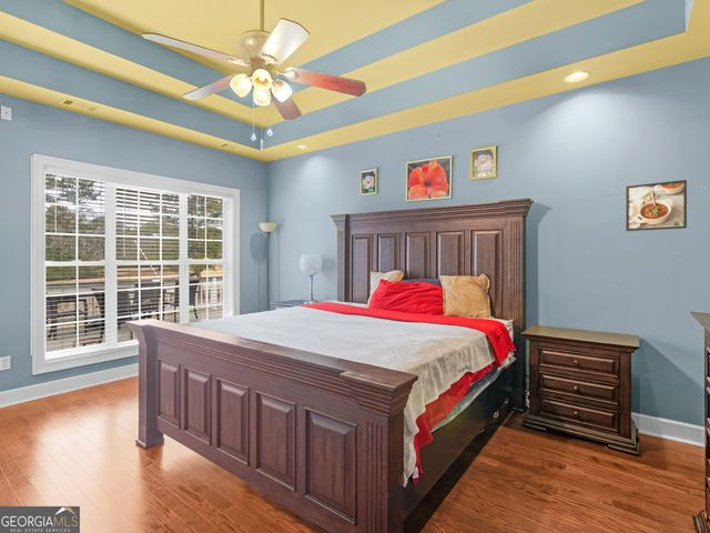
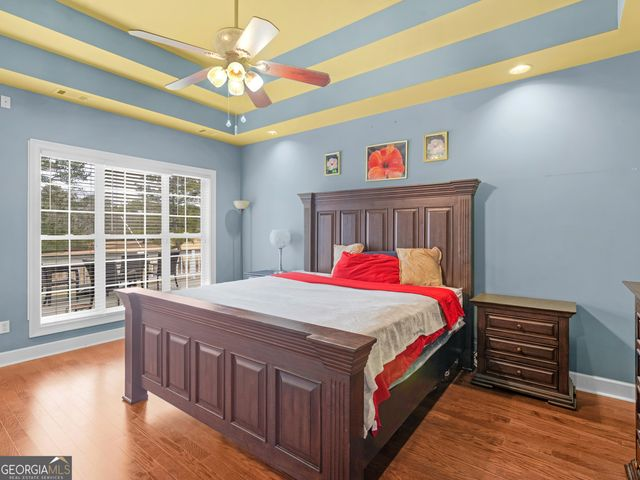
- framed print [625,179,688,232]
